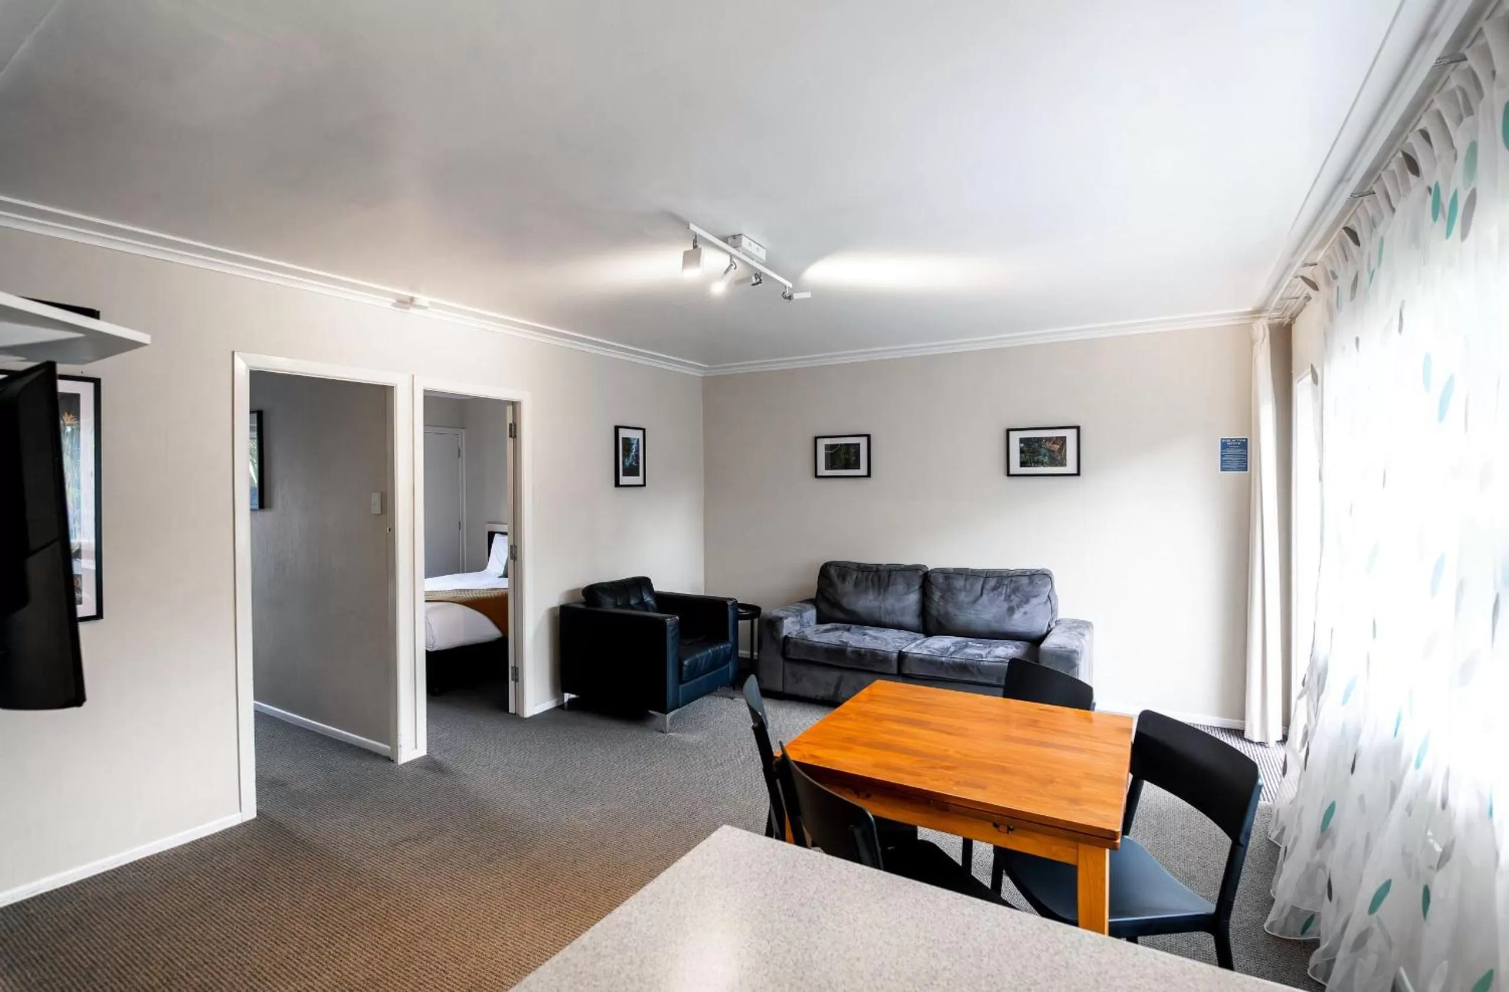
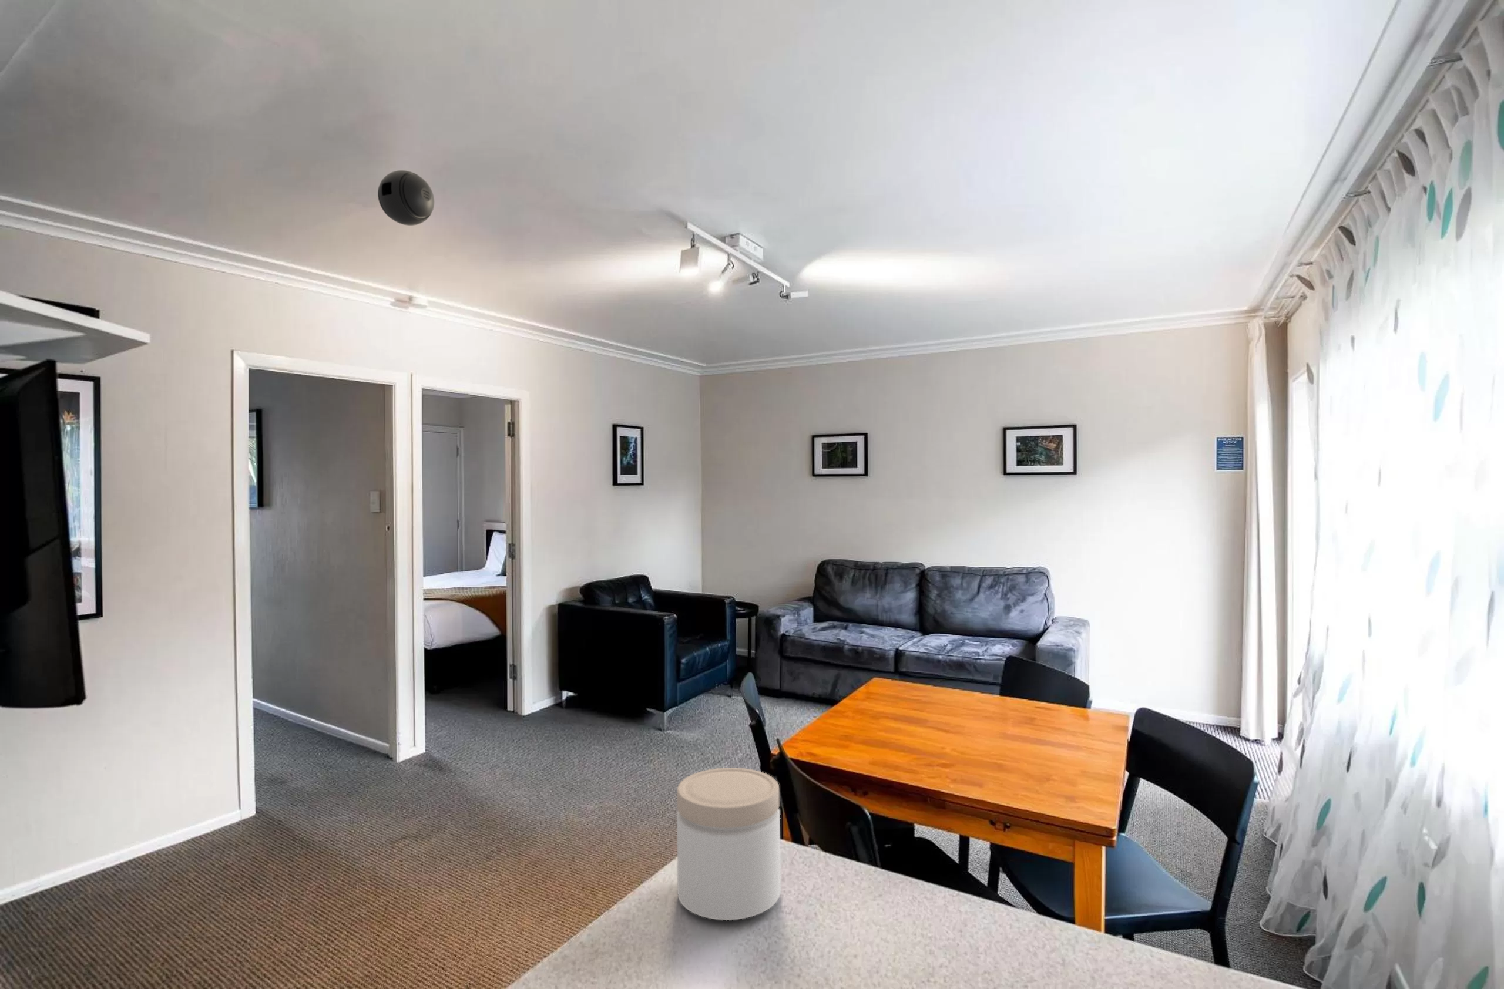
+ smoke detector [378,170,435,226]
+ jar [676,767,782,921]
